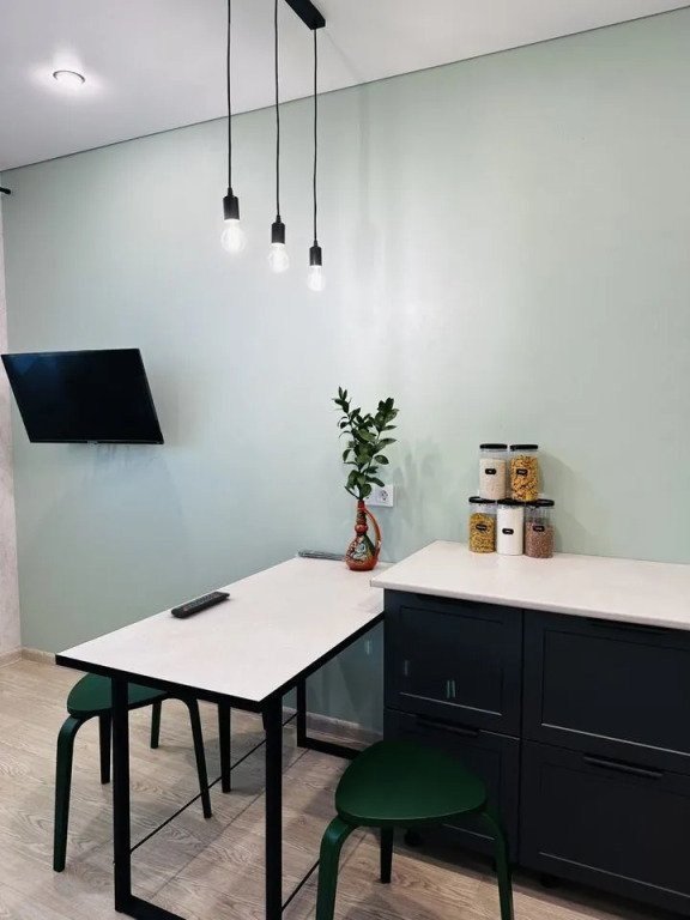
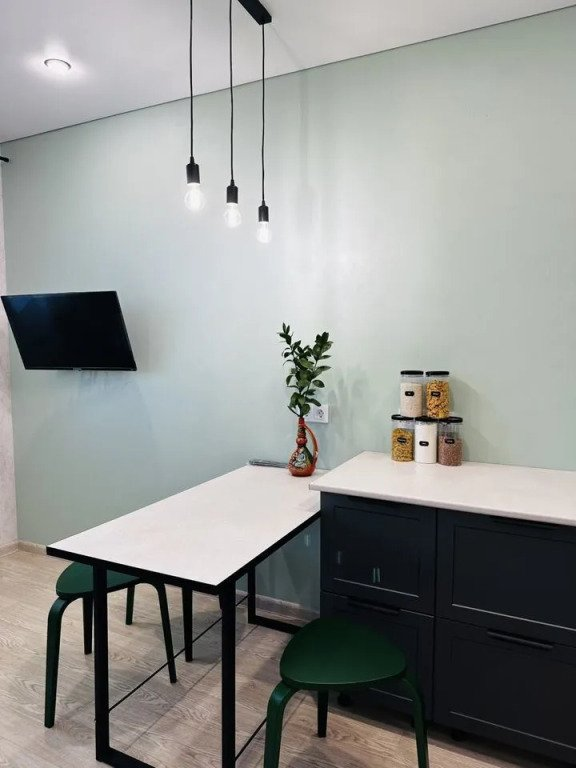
- remote control [170,589,231,619]
